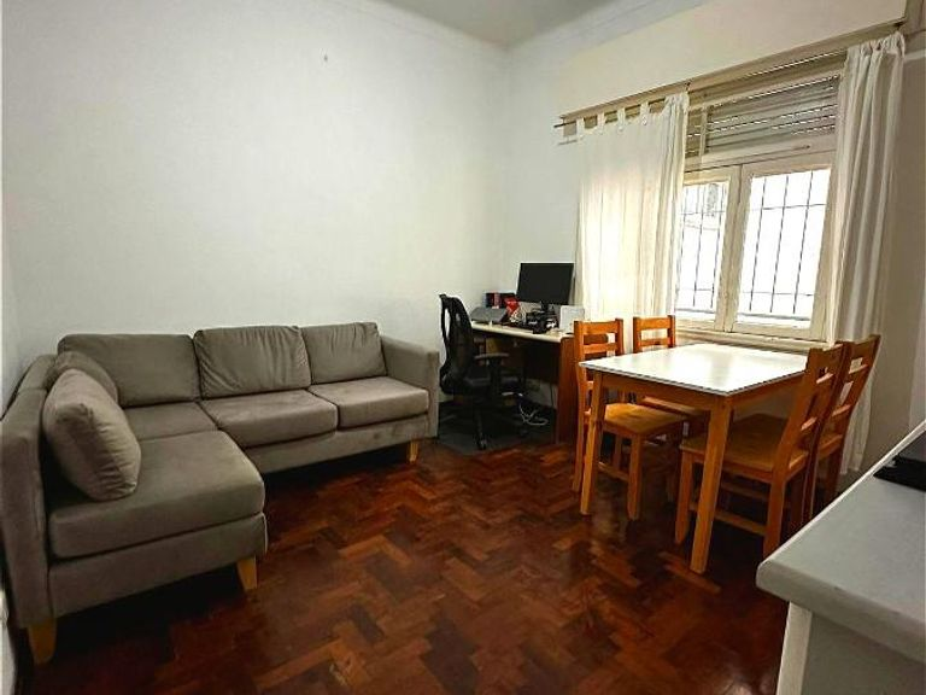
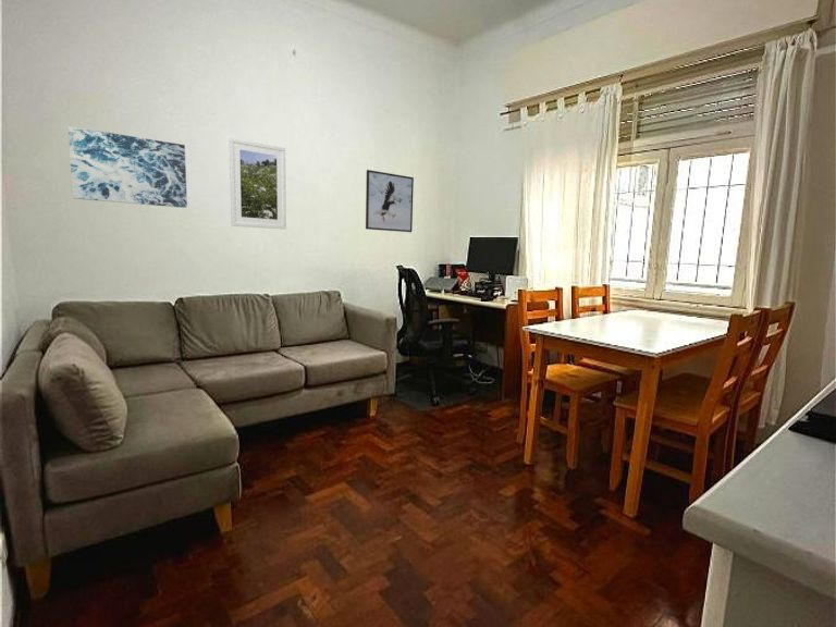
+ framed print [365,169,415,233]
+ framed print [229,137,287,230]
+ wall art [67,125,188,209]
